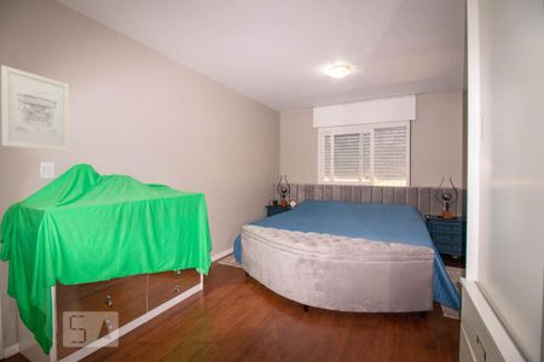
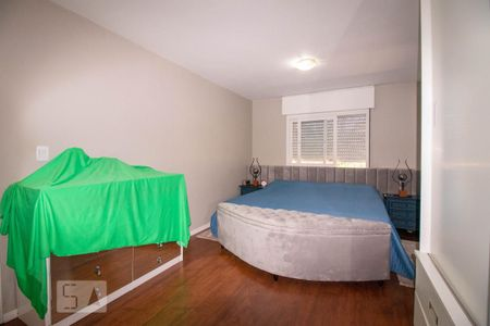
- wall art [0,64,70,152]
